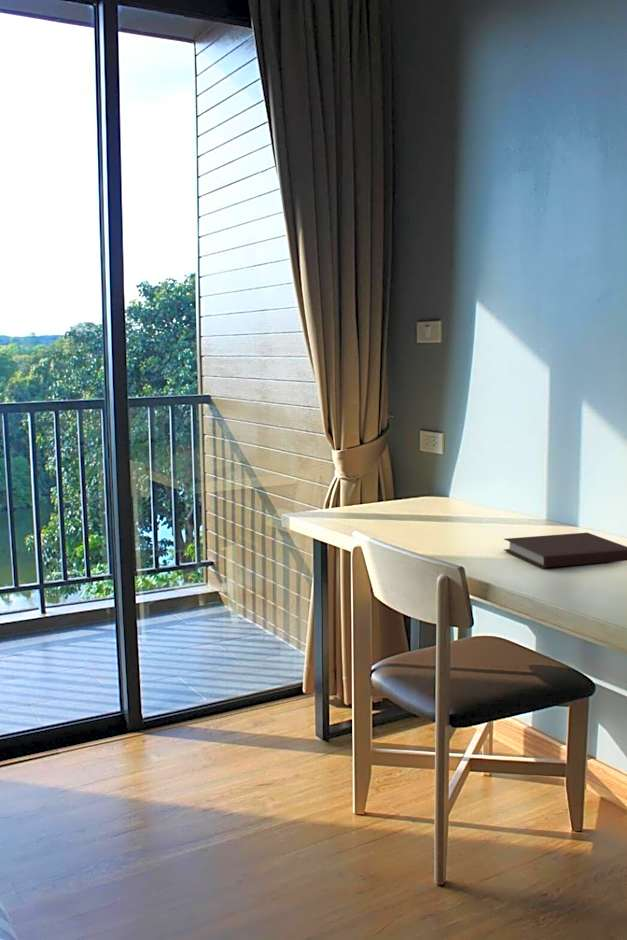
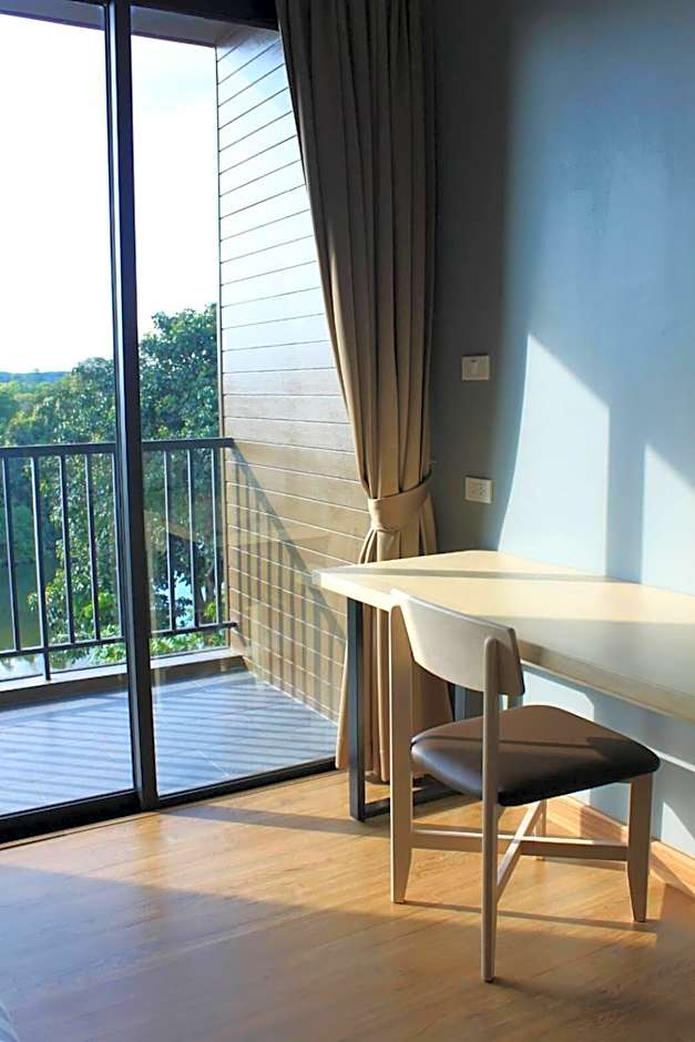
- notebook [503,532,627,569]
